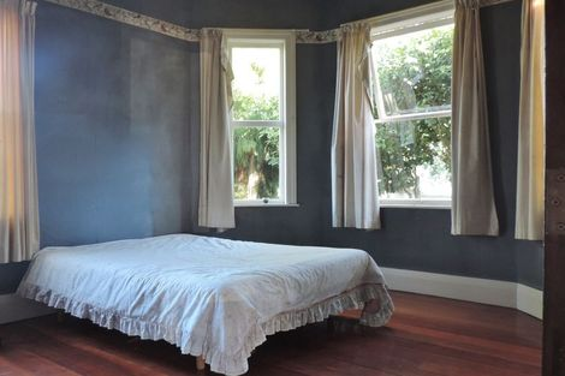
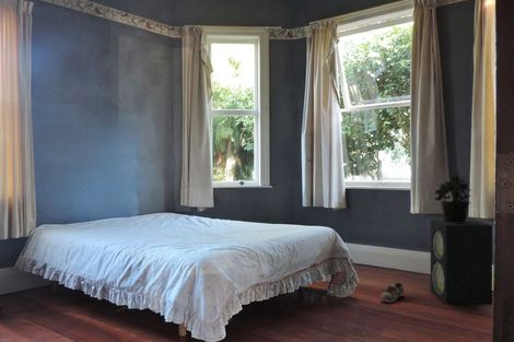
+ speaker [430,219,493,306]
+ shoe [379,282,405,304]
+ potted plant [433,174,472,223]
